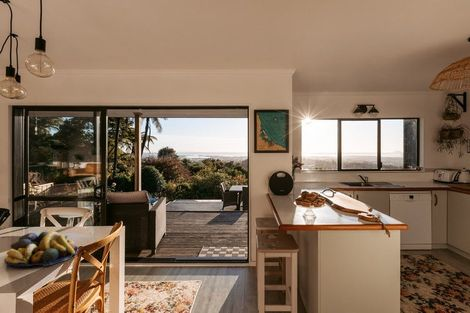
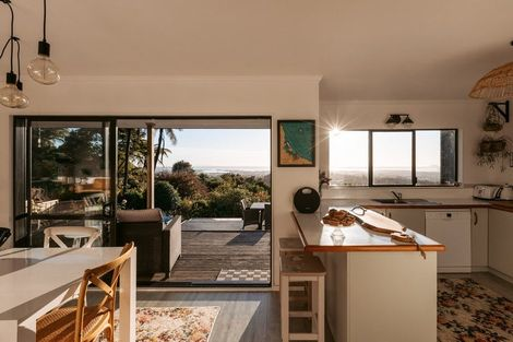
- fruit bowl [3,230,79,268]
